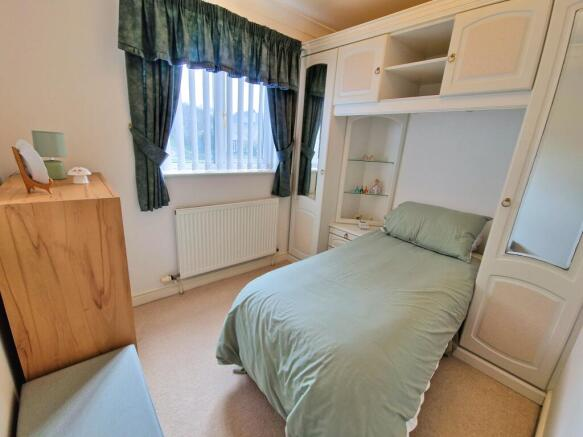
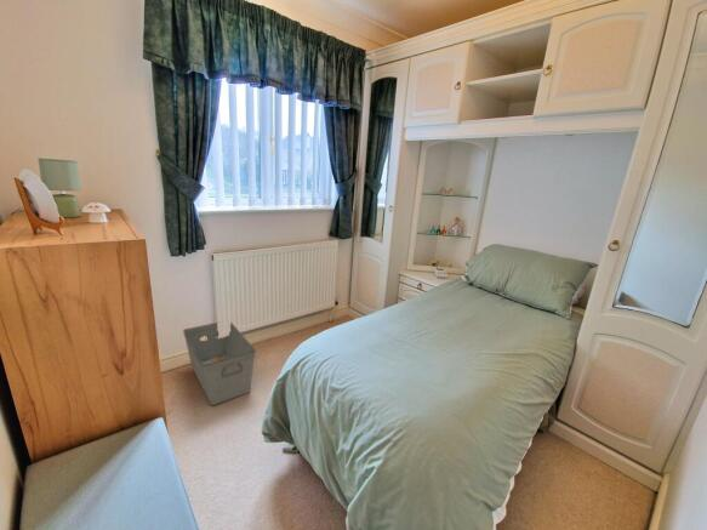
+ storage bin [182,321,257,406]
